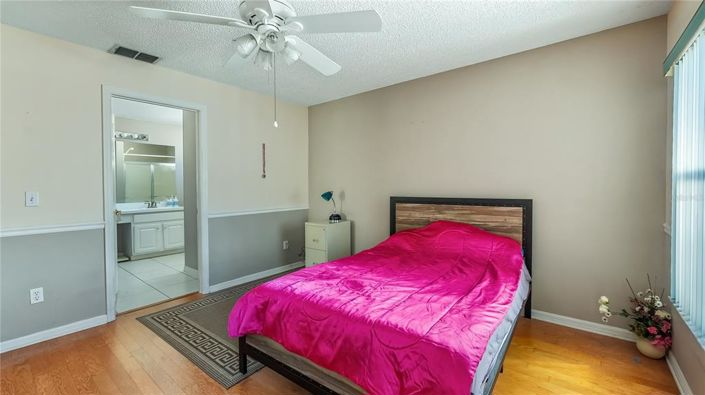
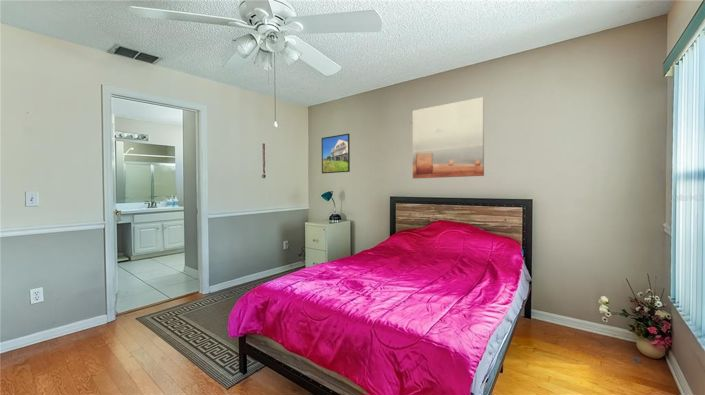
+ wall art [412,96,485,180]
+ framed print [321,133,351,174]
